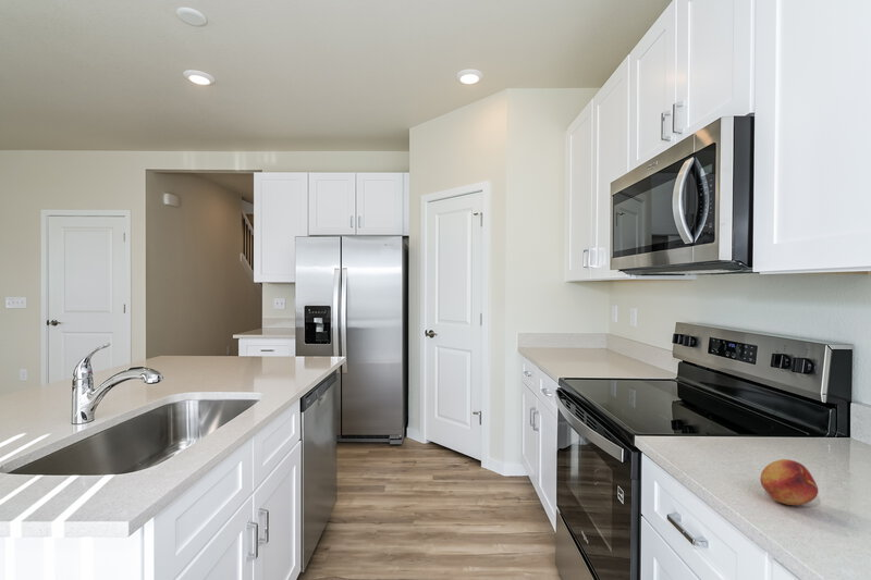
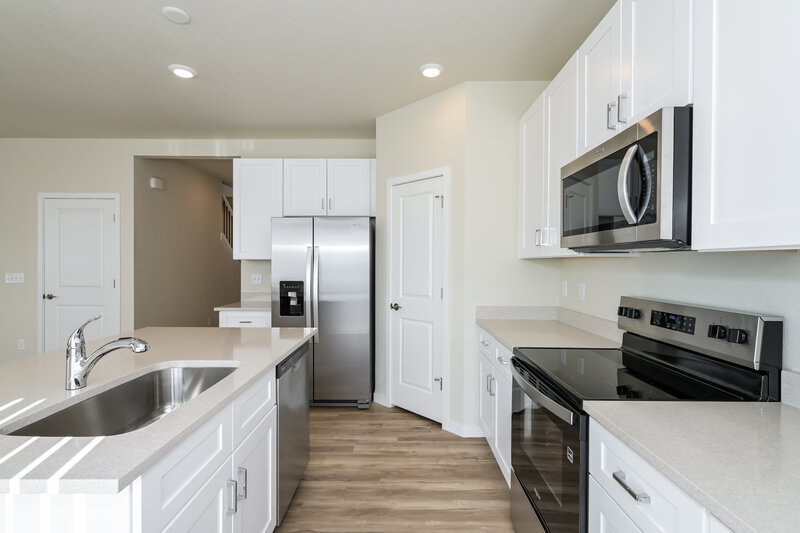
- fruit [759,458,820,506]
